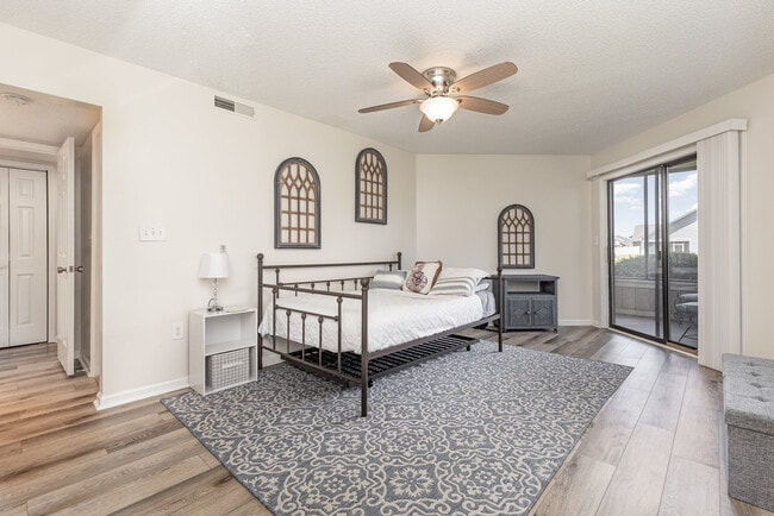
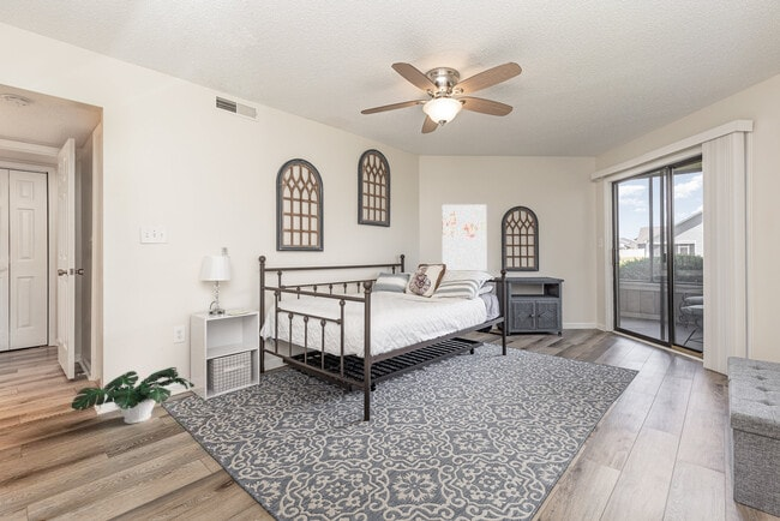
+ potted plant [71,366,196,425]
+ wall art [442,204,487,273]
